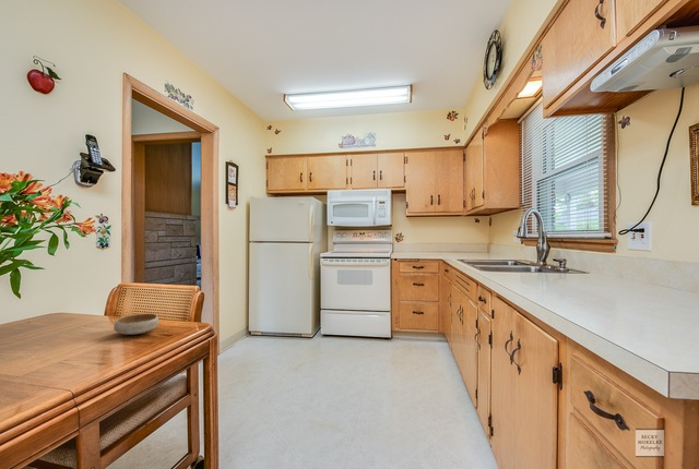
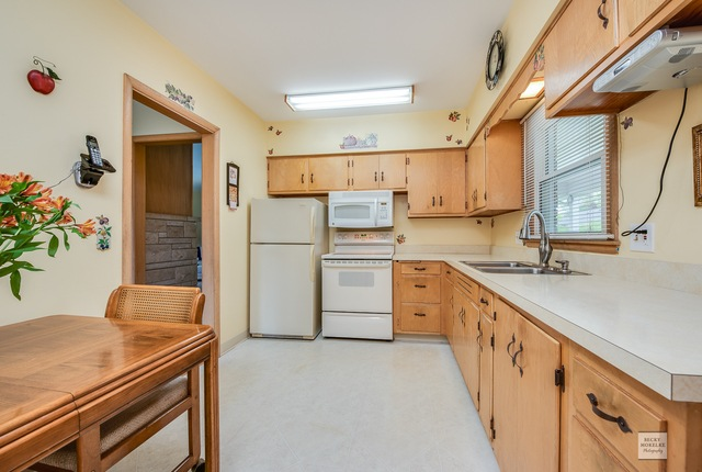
- bowl [112,312,159,336]
